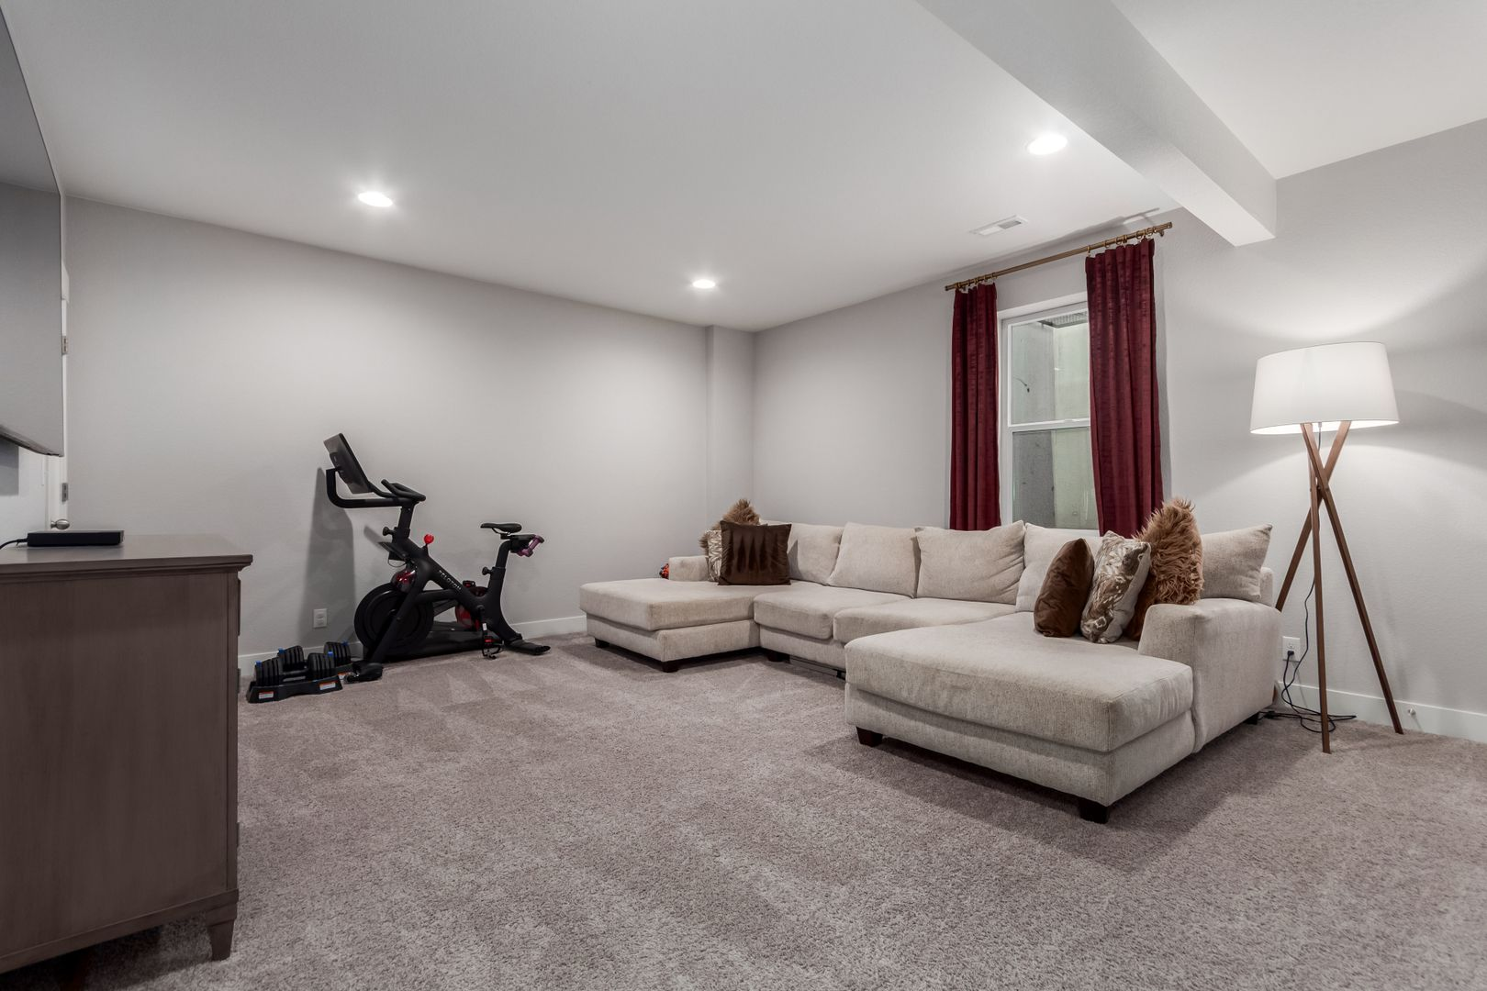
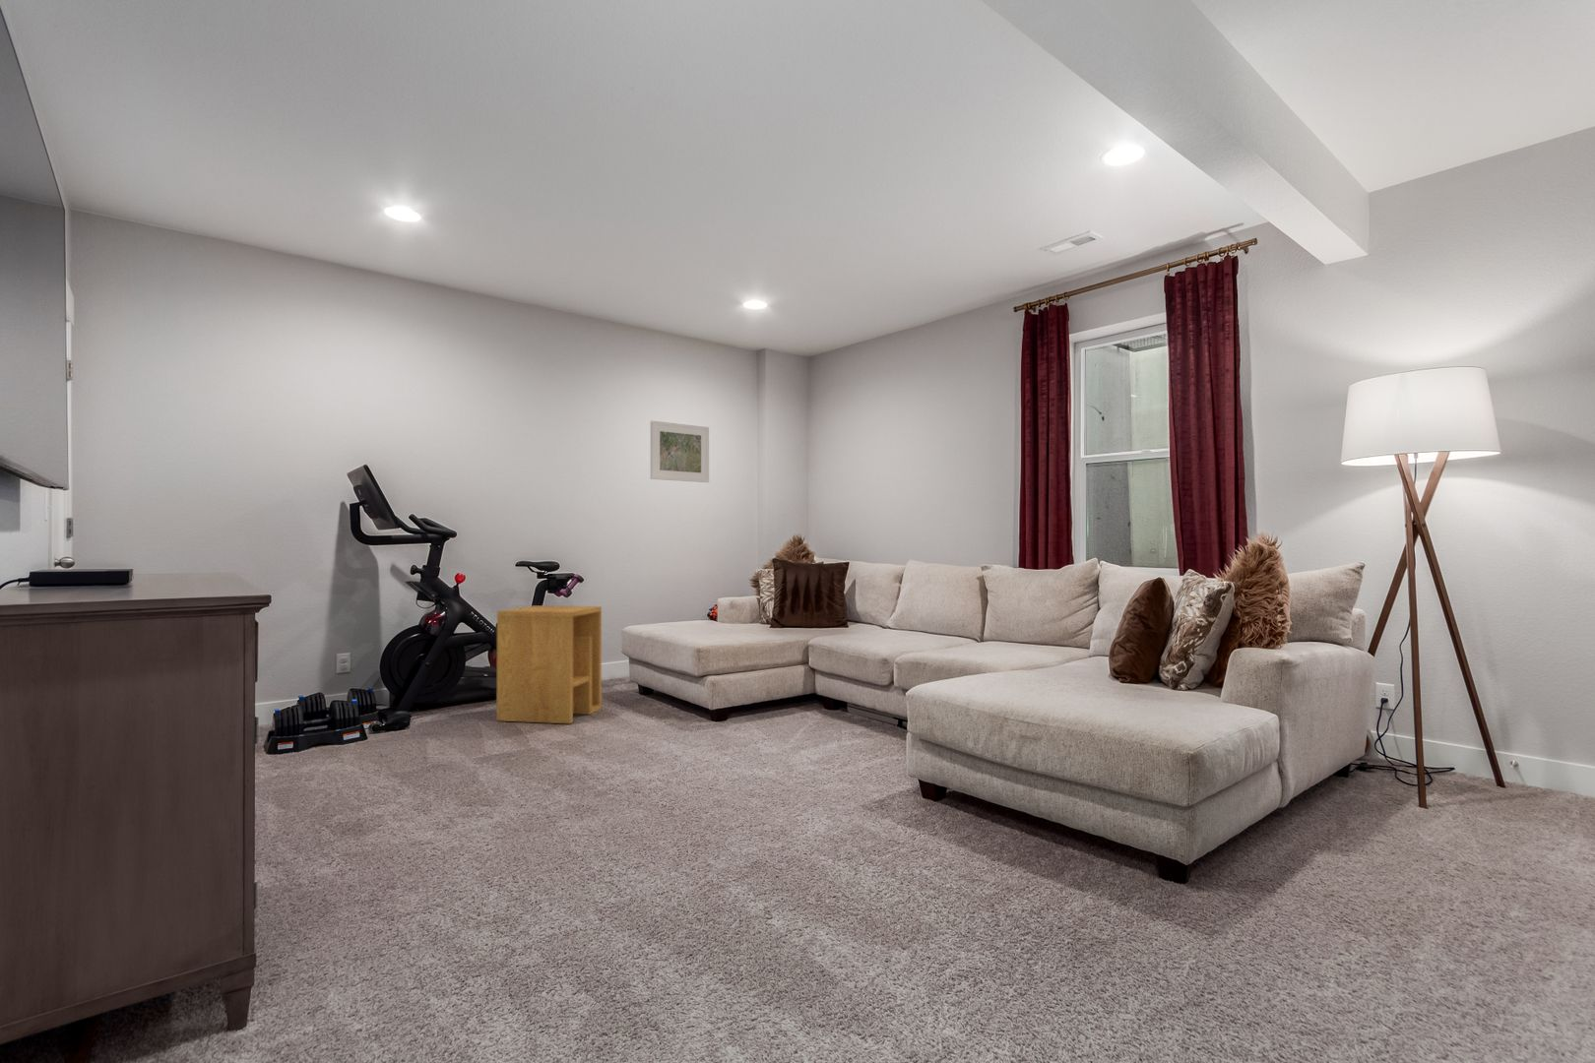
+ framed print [650,420,710,483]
+ side table [495,604,603,725]
